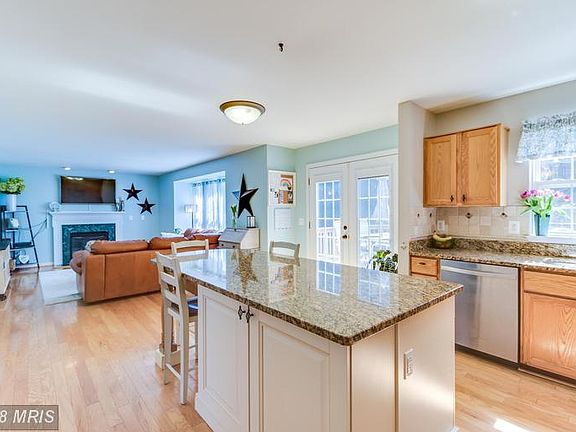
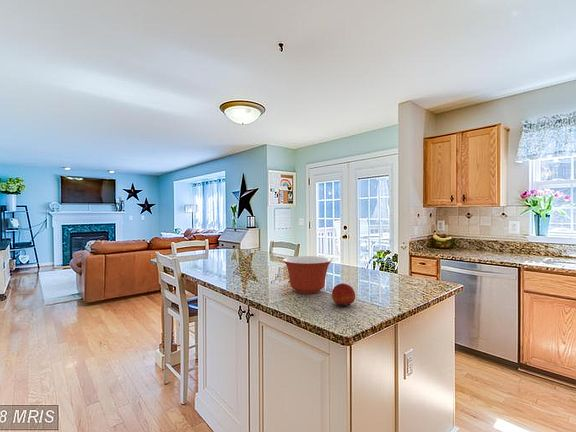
+ mixing bowl [282,255,333,295]
+ fruit [331,283,356,308]
